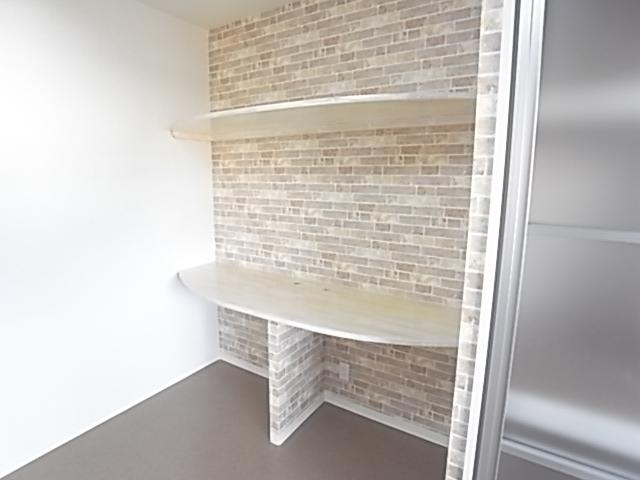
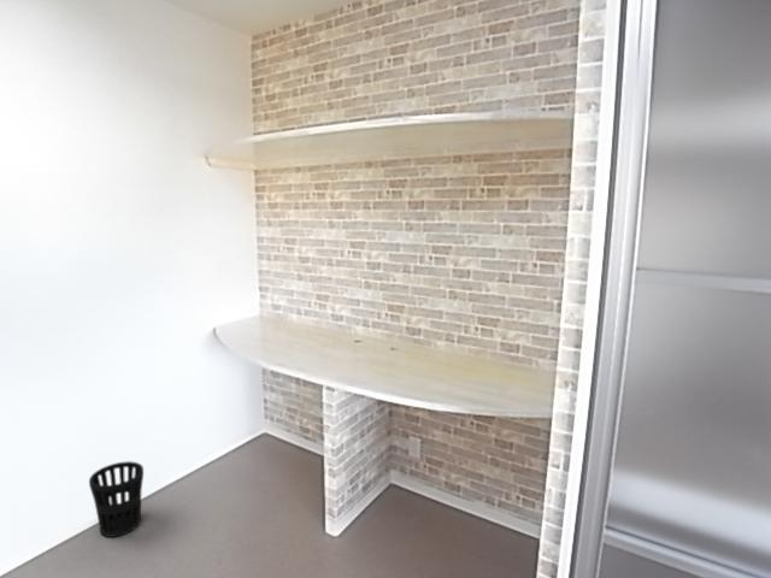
+ wastebasket [88,460,145,538]
